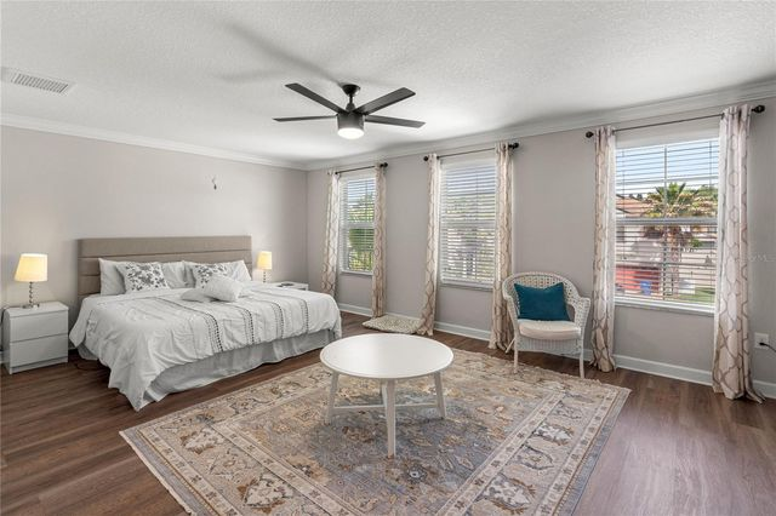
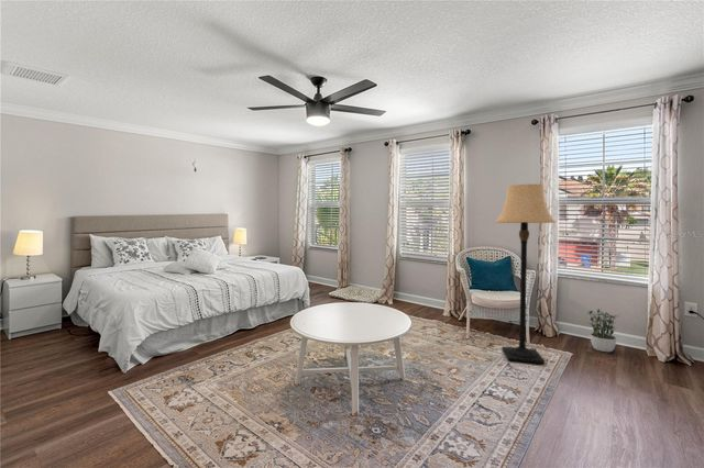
+ lamp [494,183,557,365]
+ potted plant [587,308,619,353]
